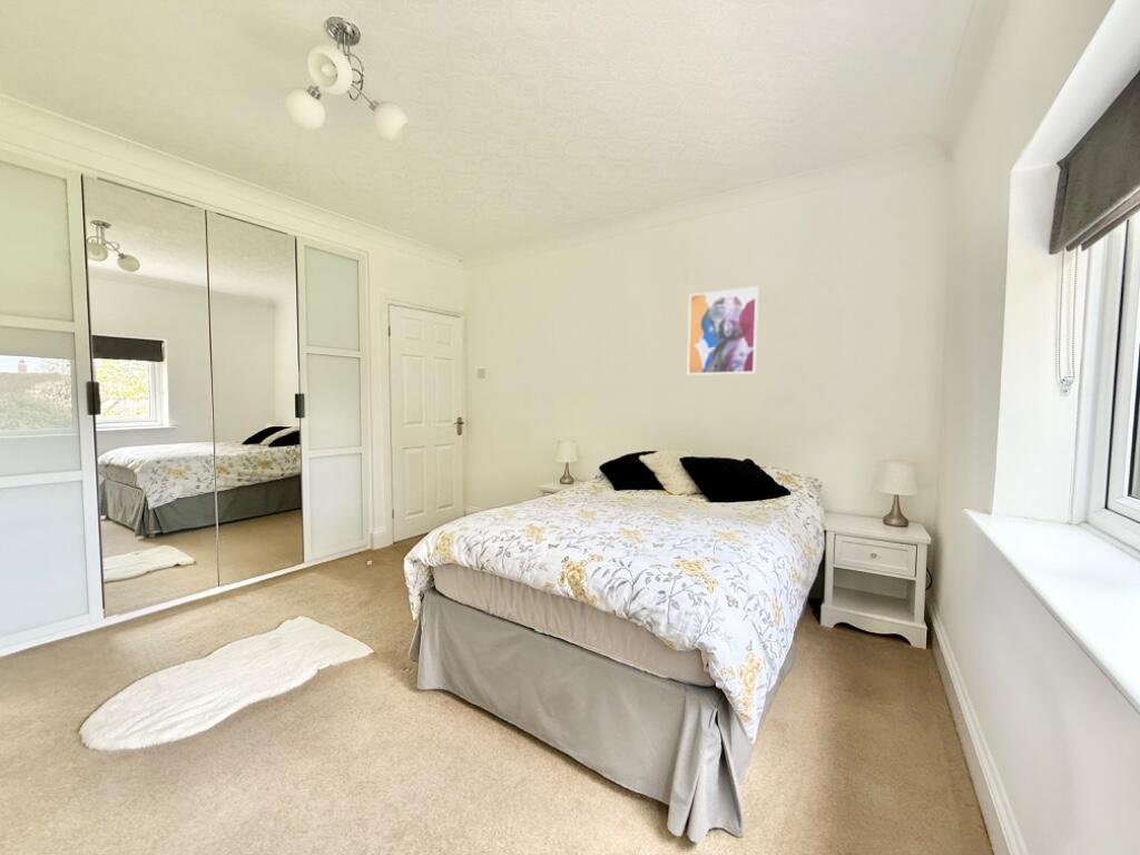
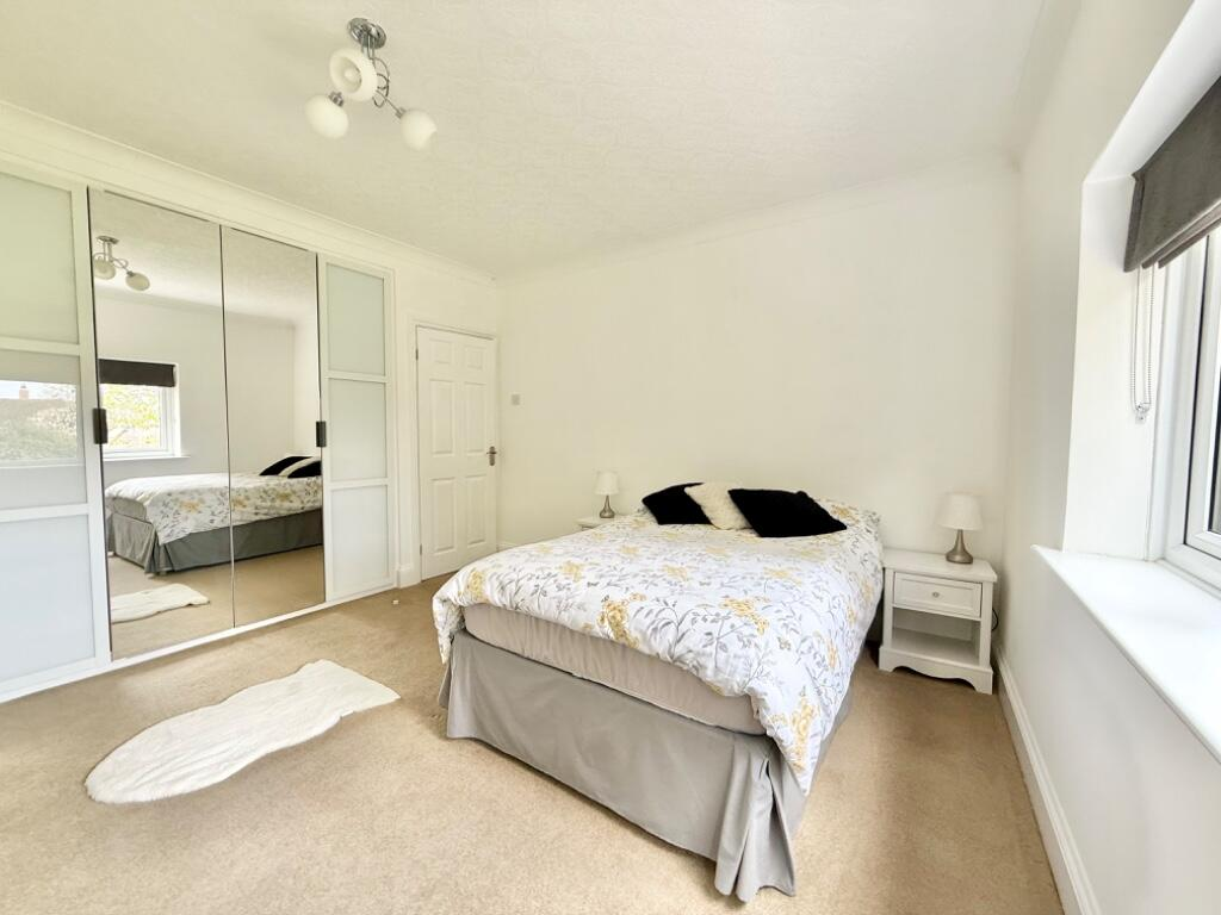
- wall art [686,285,759,376]
